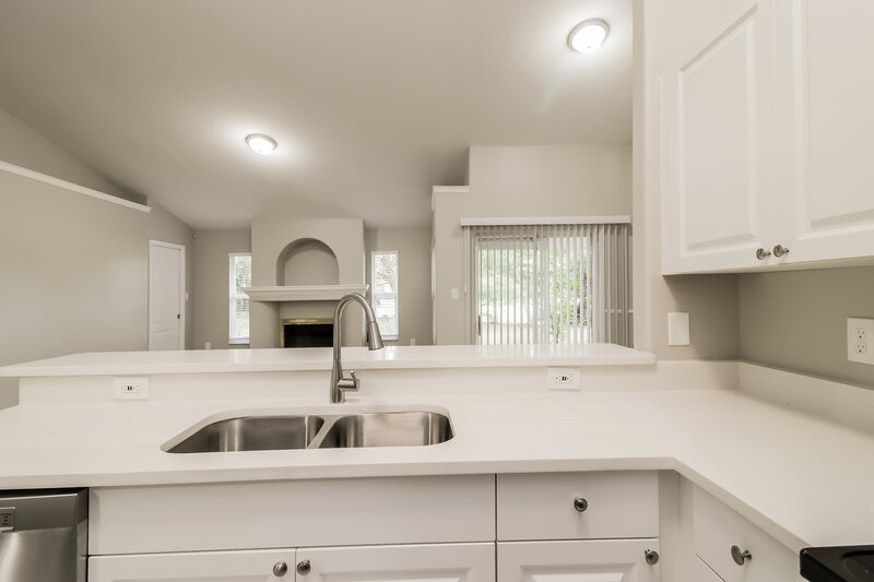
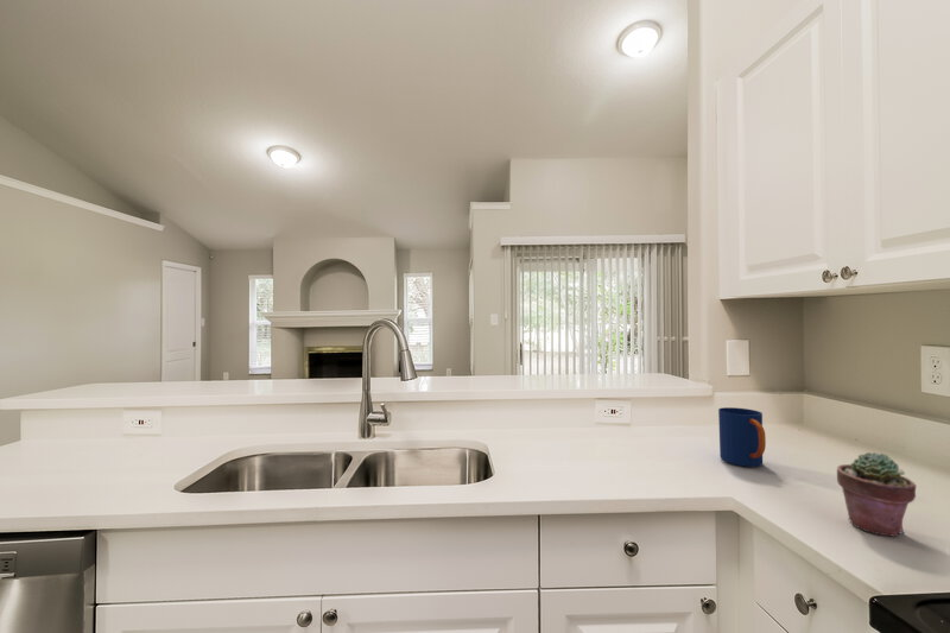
+ potted succulent [836,451,917,538]
+ mug [717,406,767,468]
